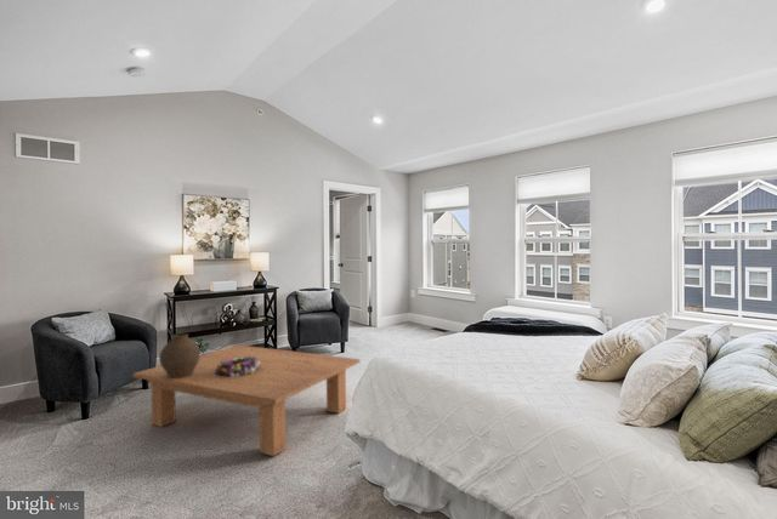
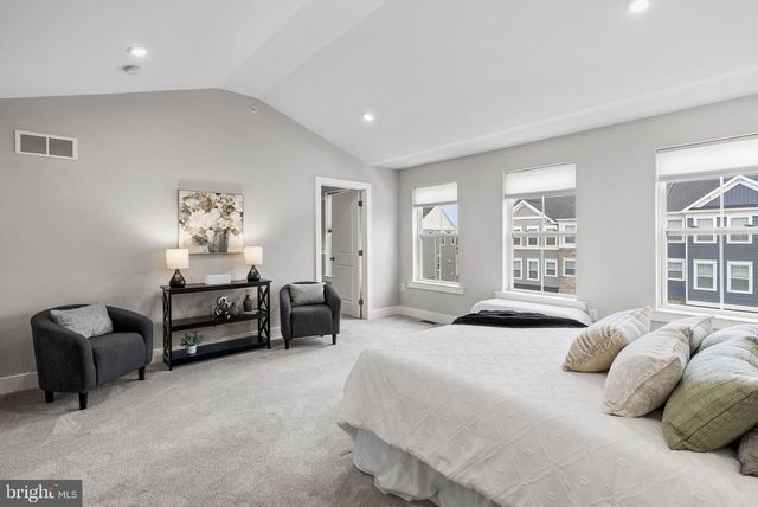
- vase [158,332,202,378]
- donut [215,357,262,377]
- coffee table [132,344,361,457]
